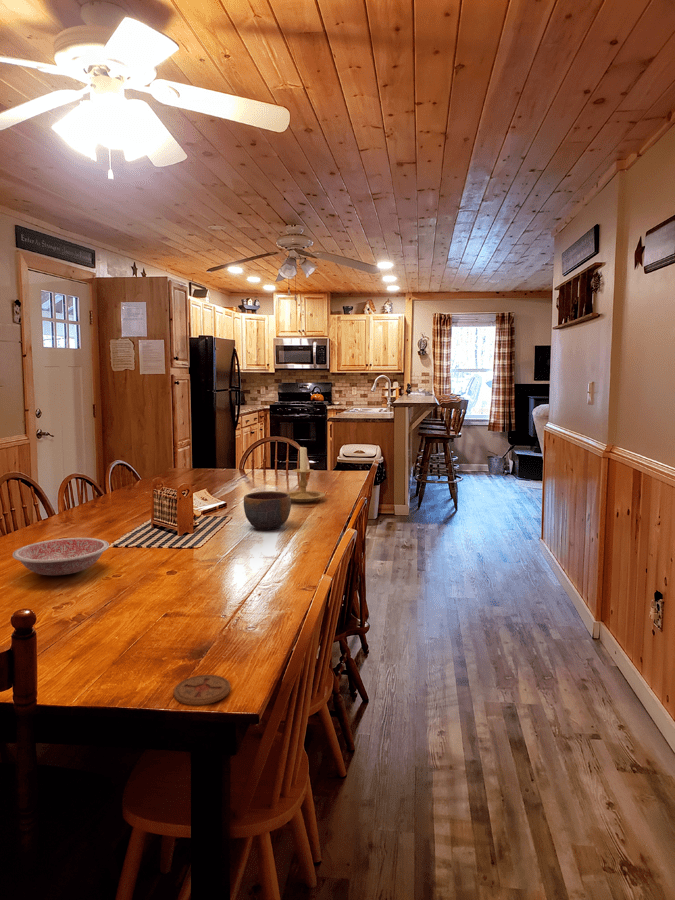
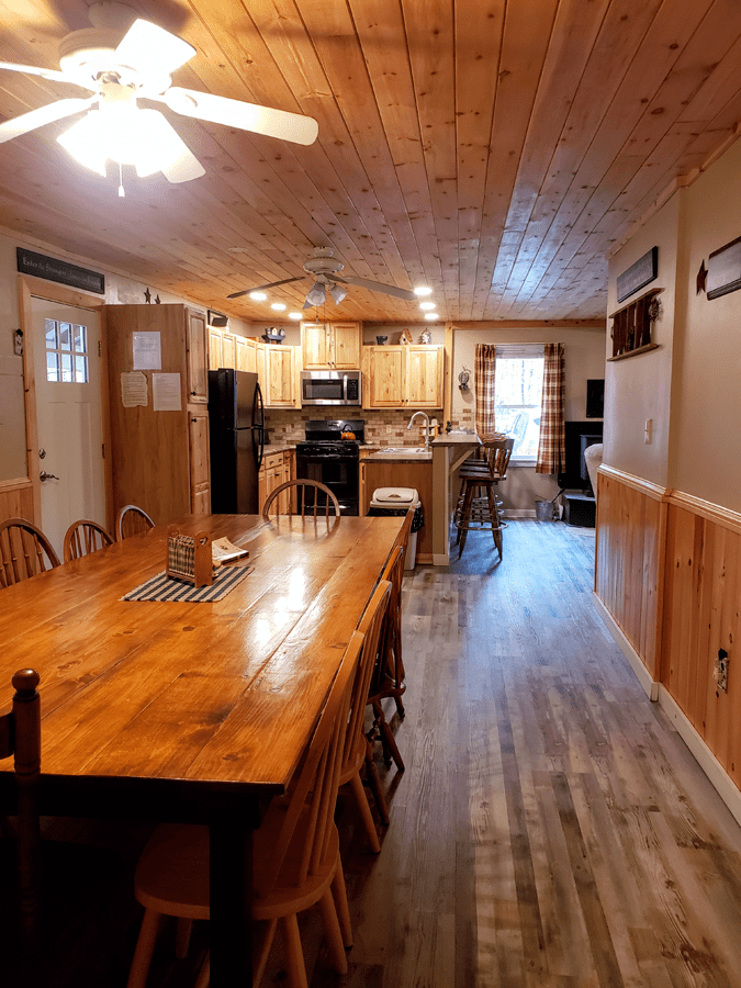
- bowl [243,490,292,531]
- bowl [12,537,110,576]
- coaster [173,674,232,706]
- candle holder [285,444,326,503]
